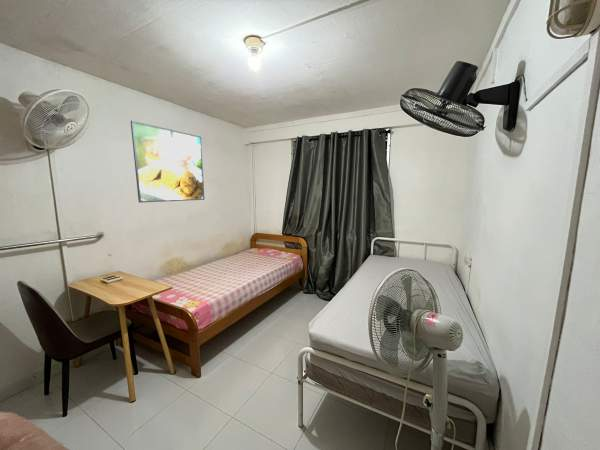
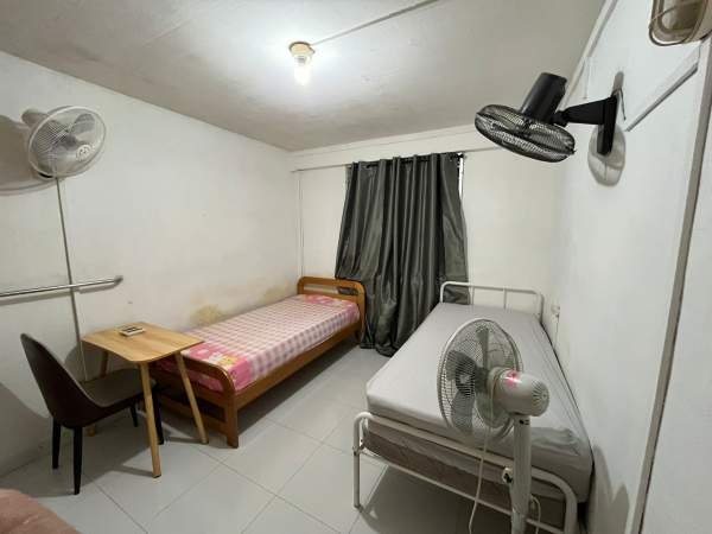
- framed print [130,120,205,204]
